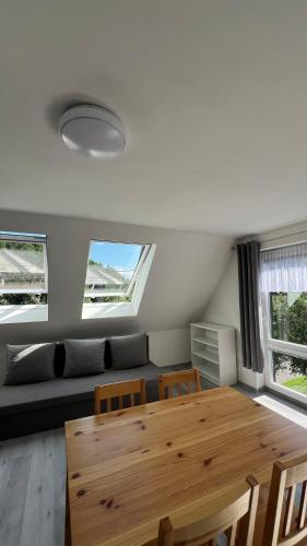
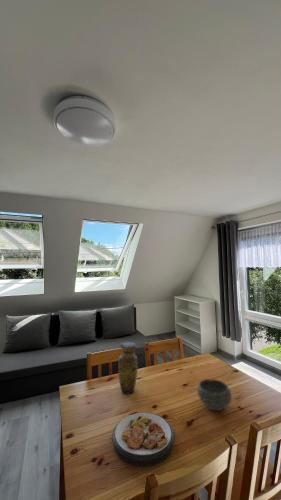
+ vase [117,341,139,395]
+ bowl [196,378,232,412]
+ plate [111,412,176,467]
